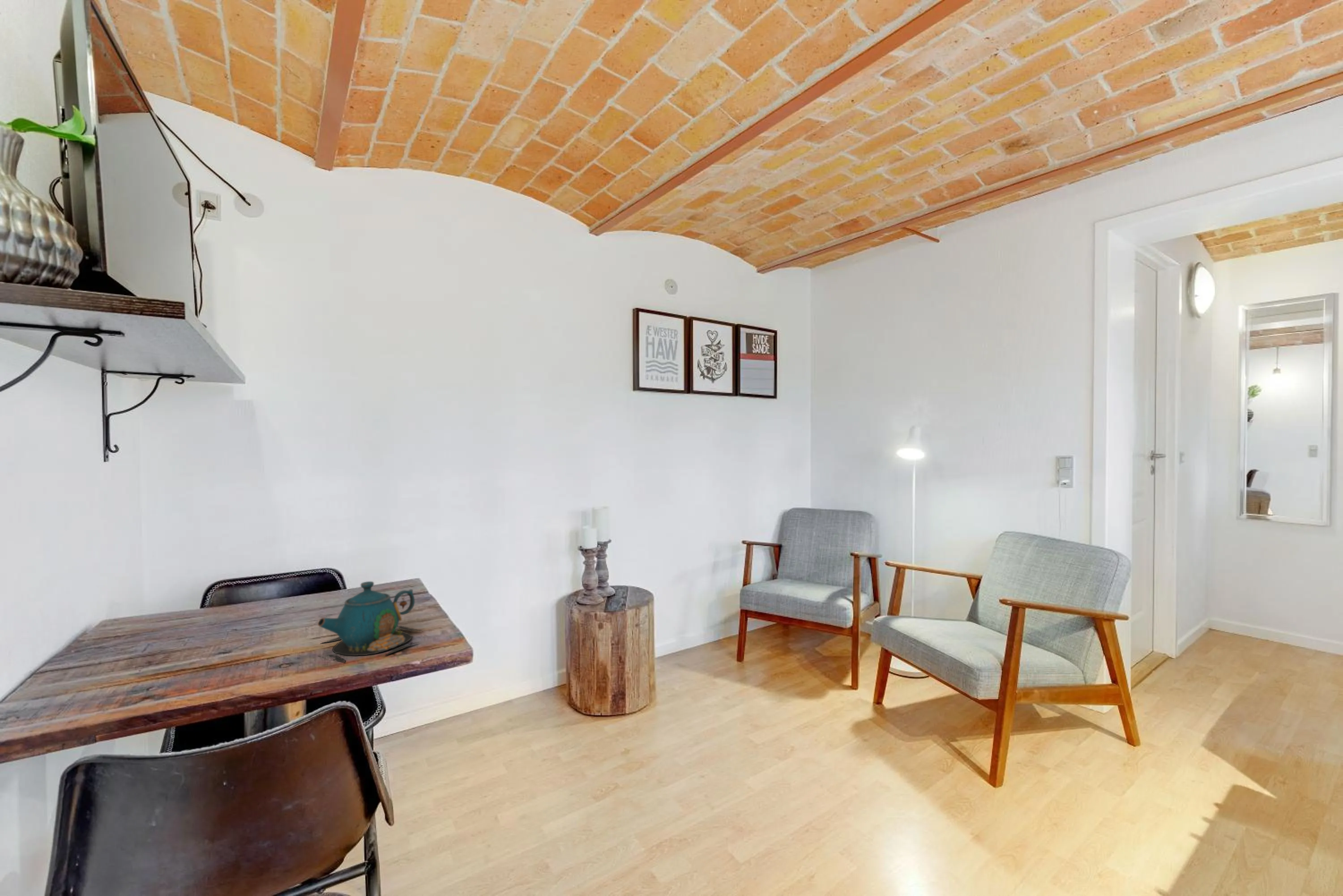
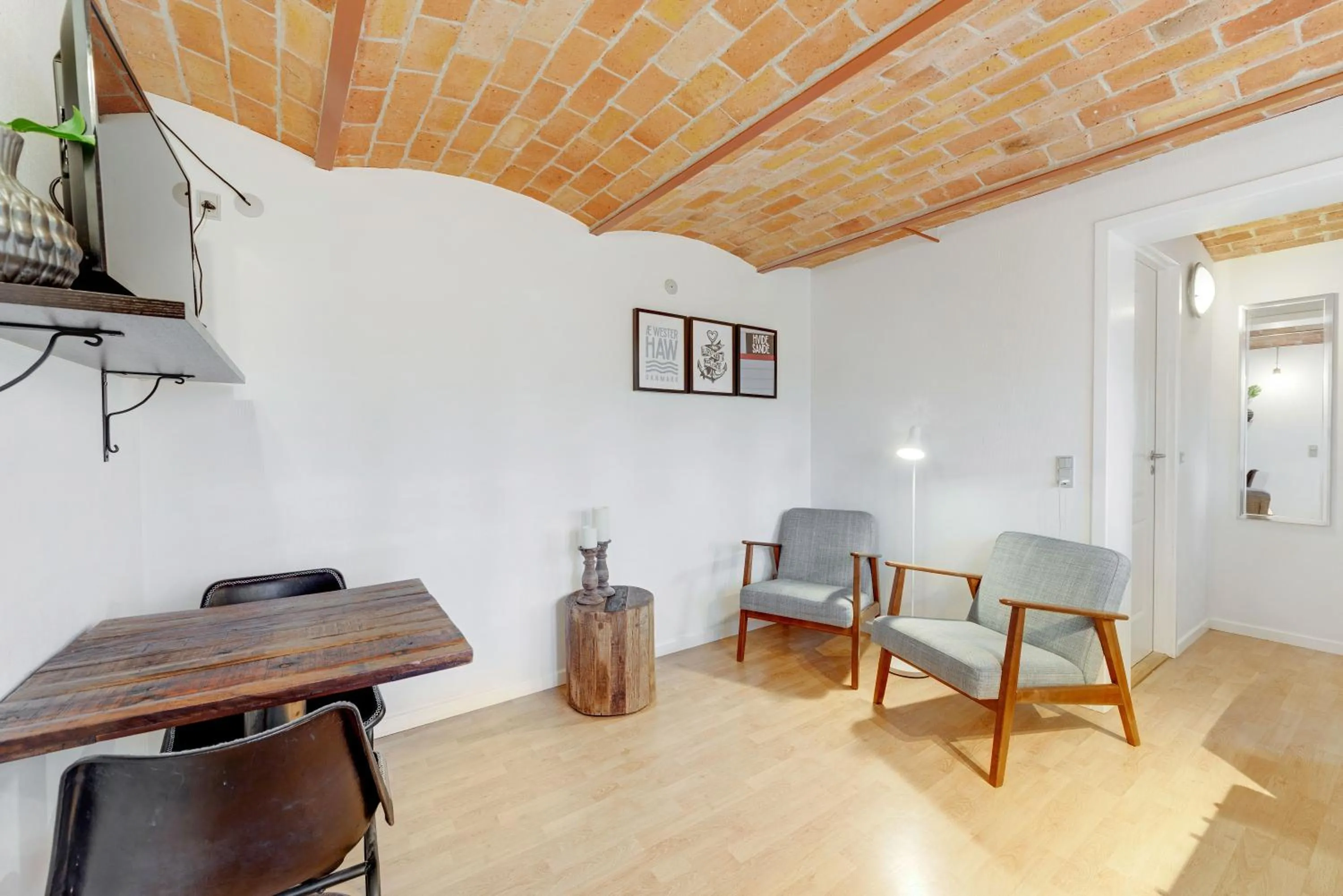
- teapot [317,581,425,664]
